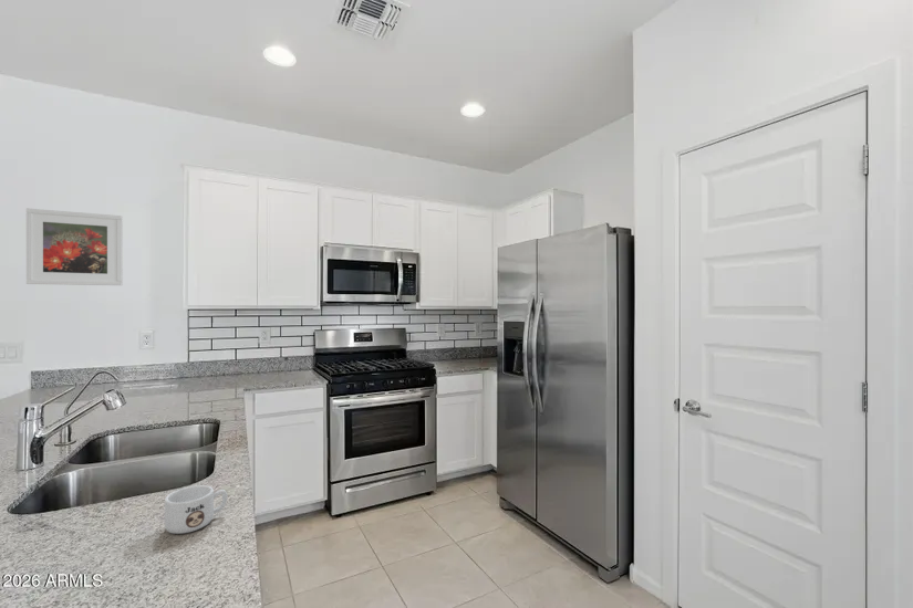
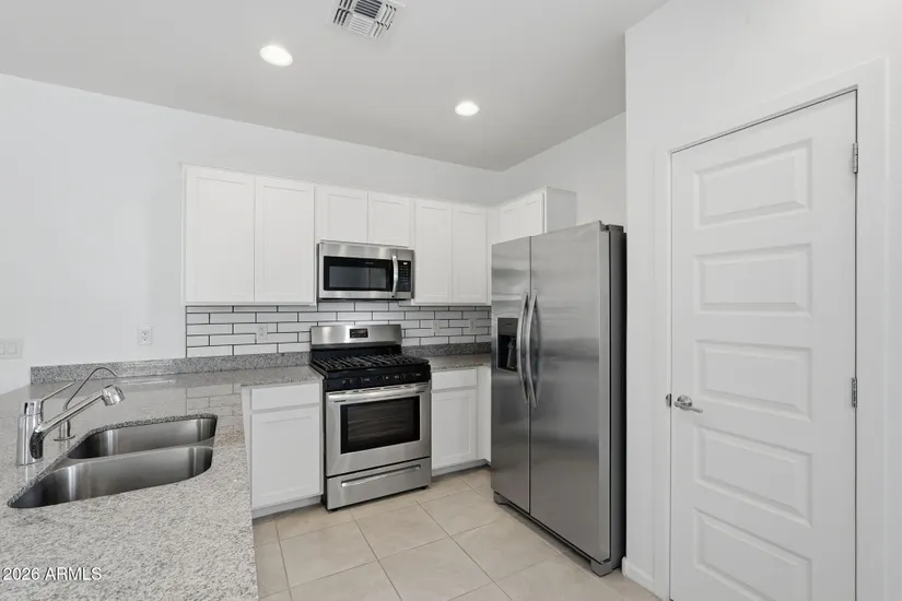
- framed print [25,208,123,286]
- mug [164,484,228,535]
